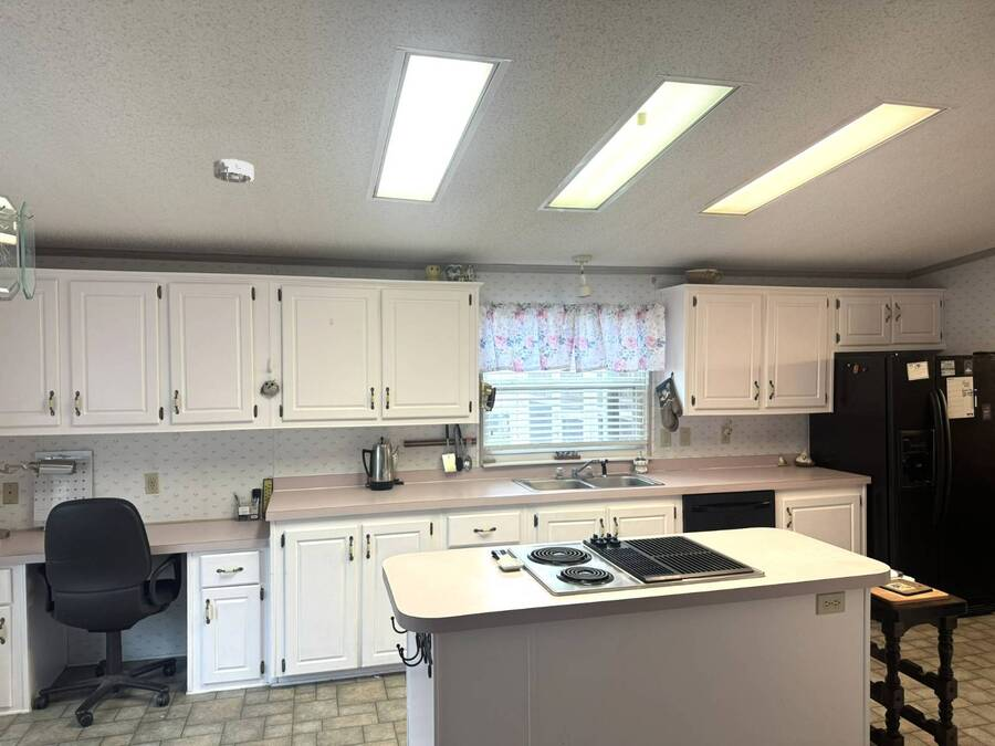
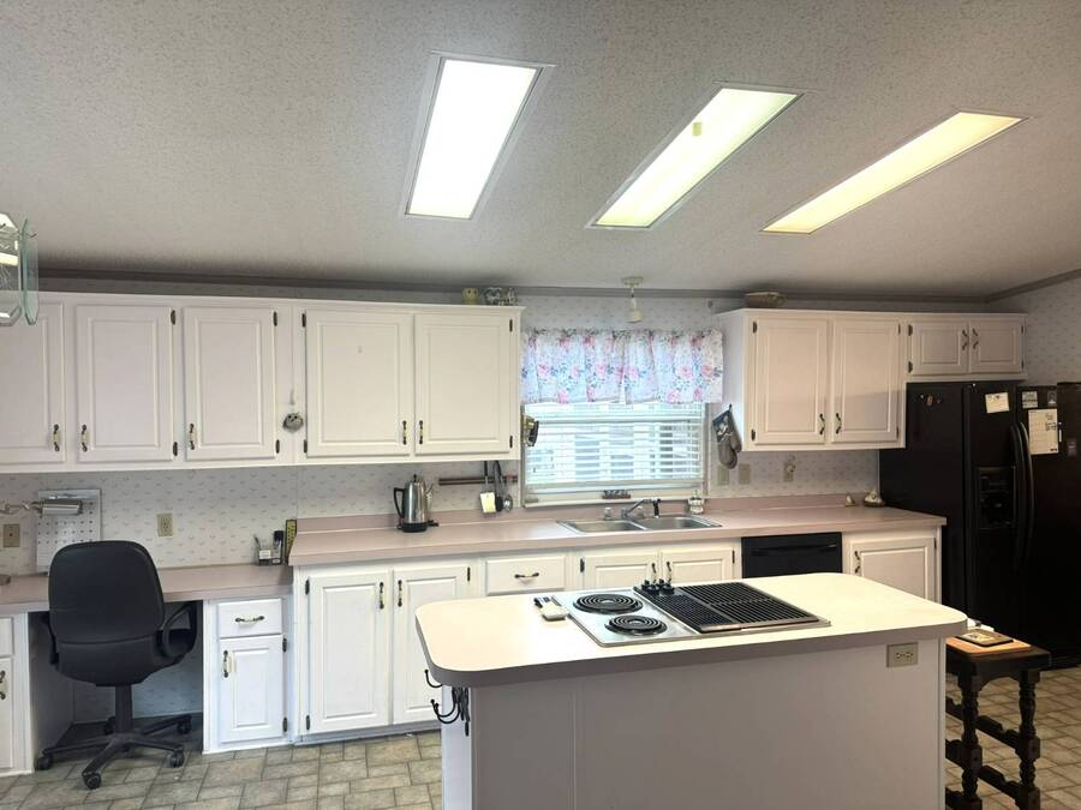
- smoke detector [212,158,255,183]
